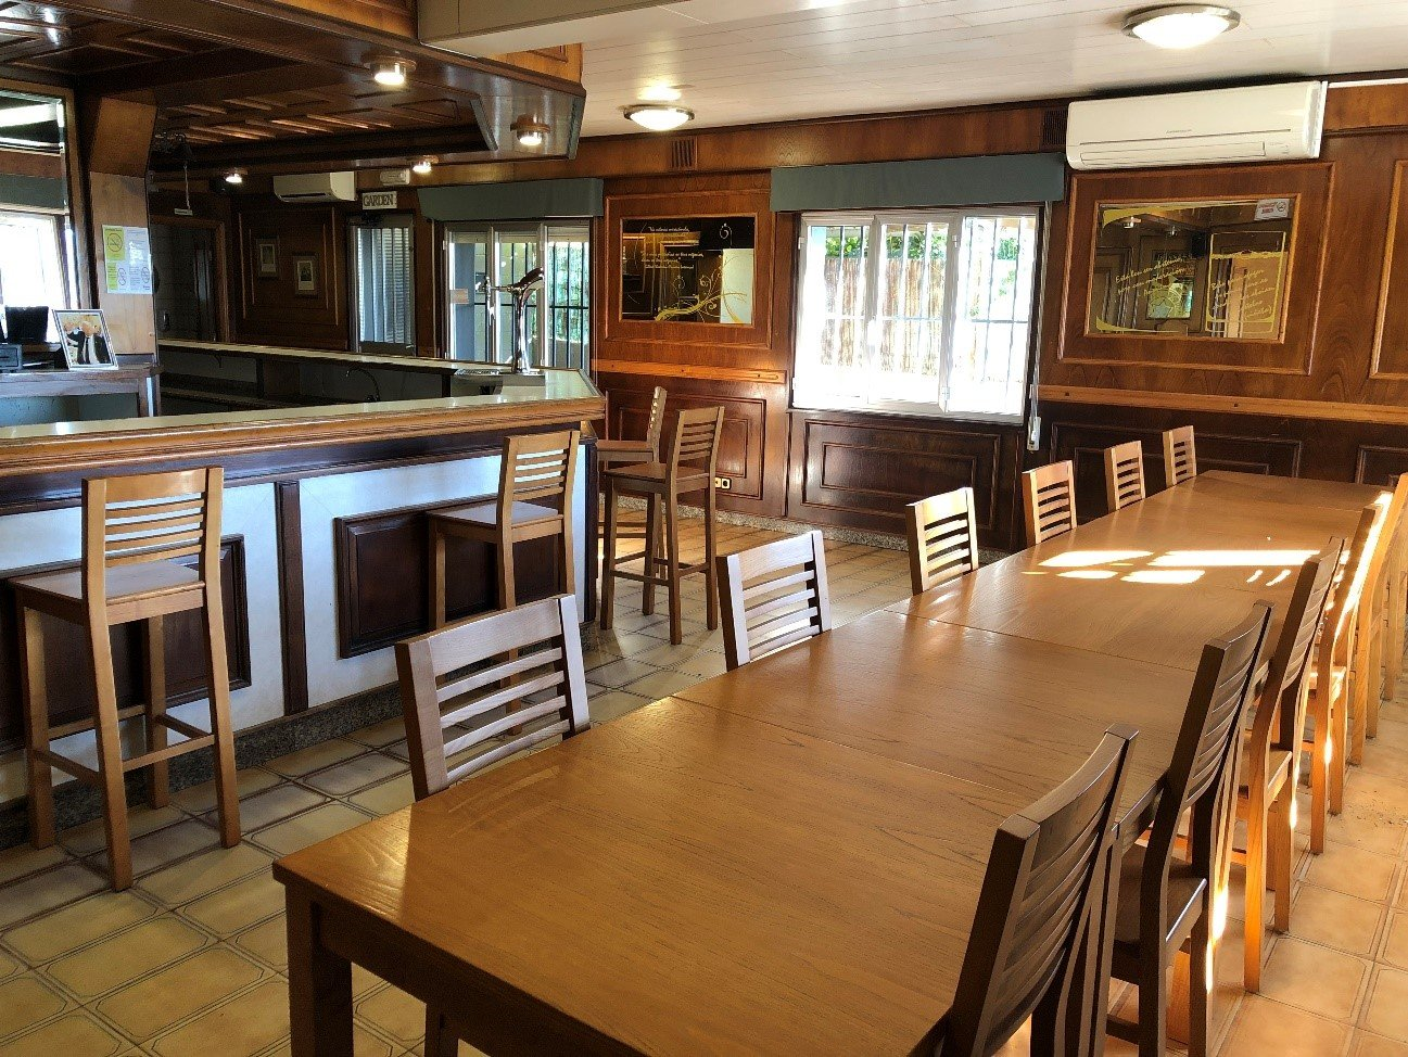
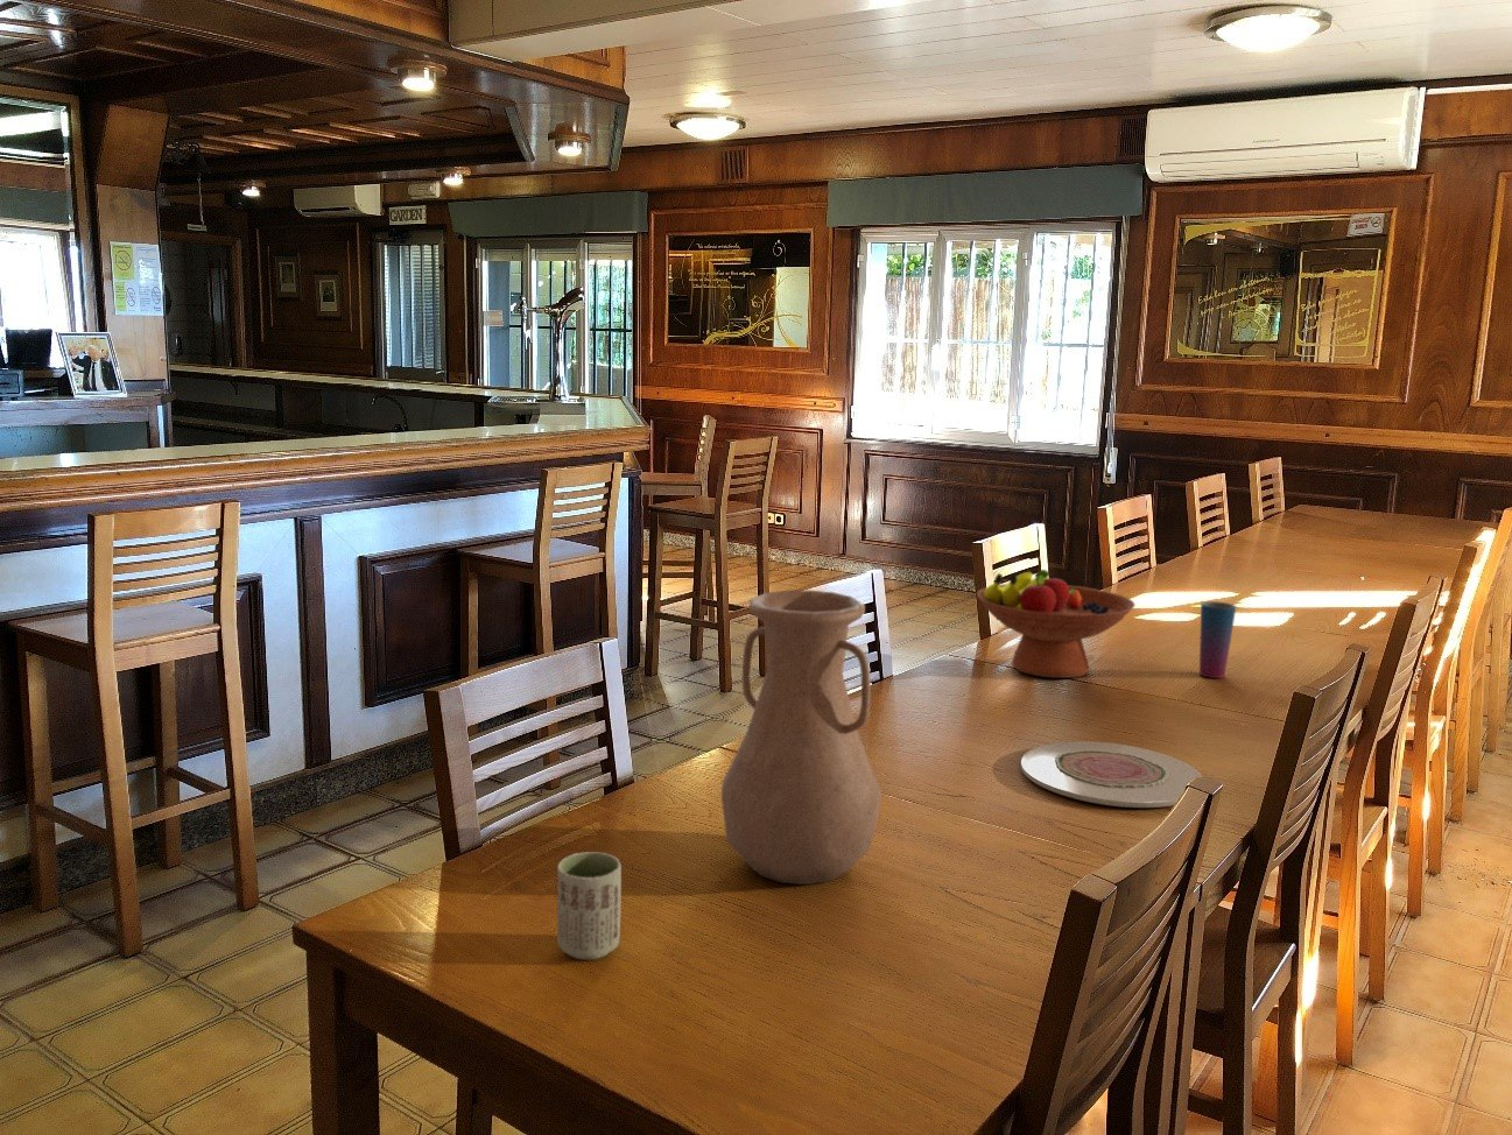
+ vase [720,590,884,886]
+ cup [556,851,622,961]
+ cup [1198,600,1237,680]
+ plate [1020,740,1203,808]
+ fruit bowl [975,569,1135,680]
